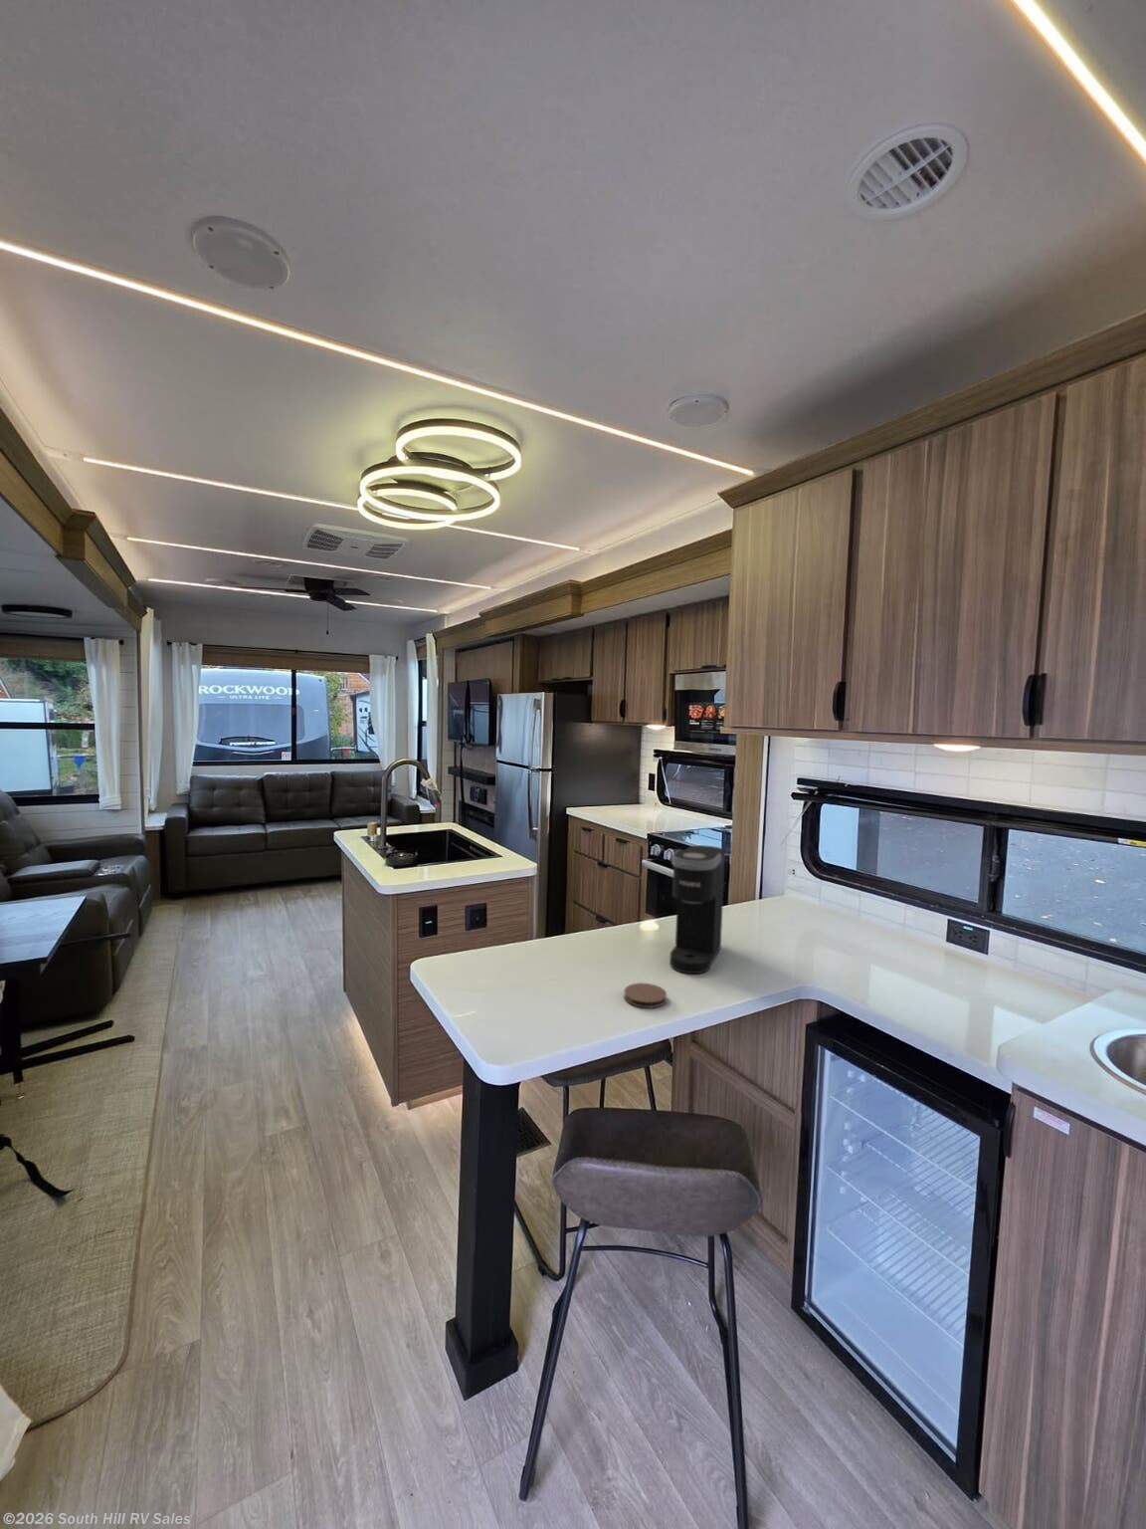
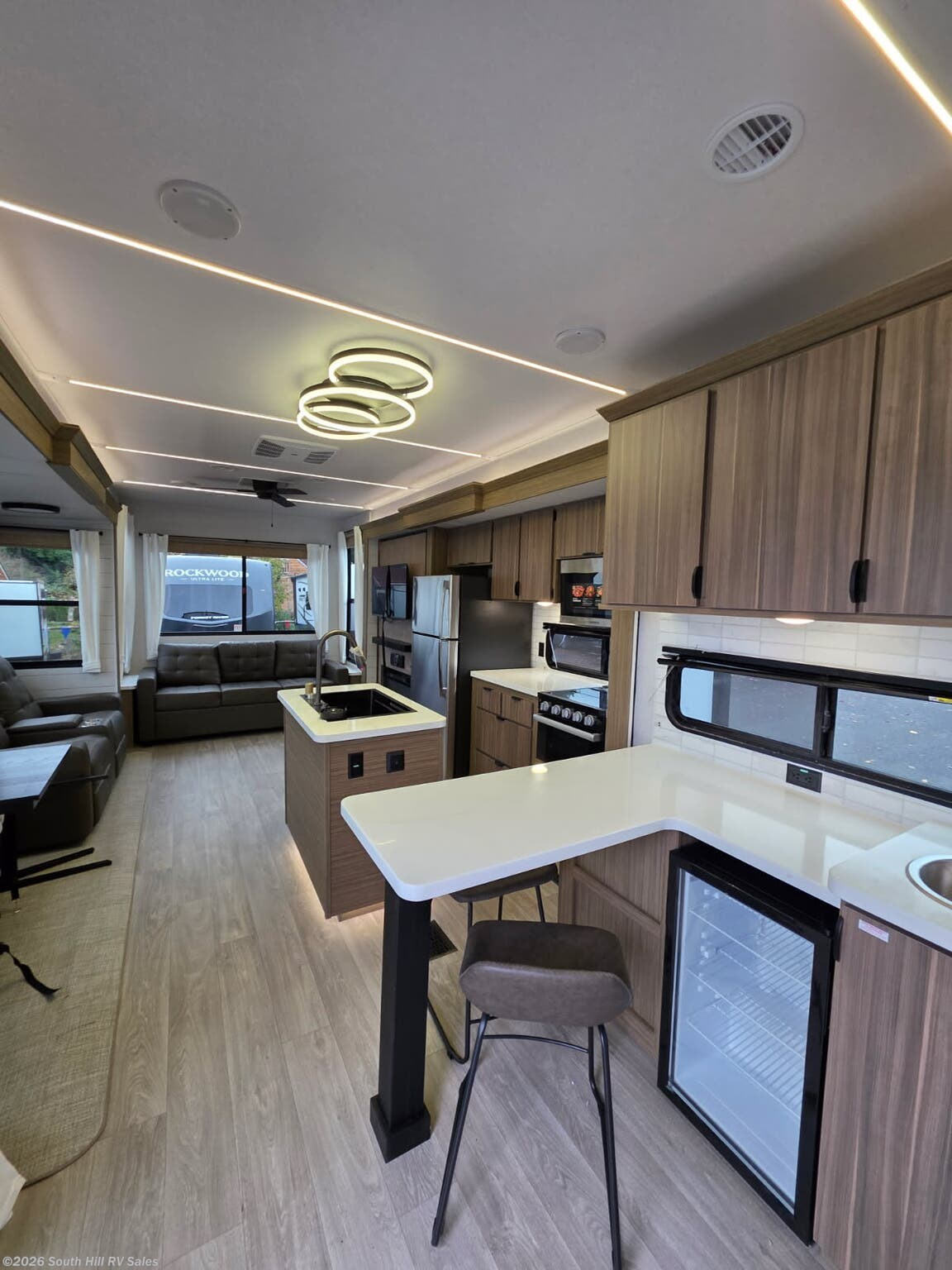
- coffee maker [668,844,726,974]
- coaster [622,982,668,1009]
